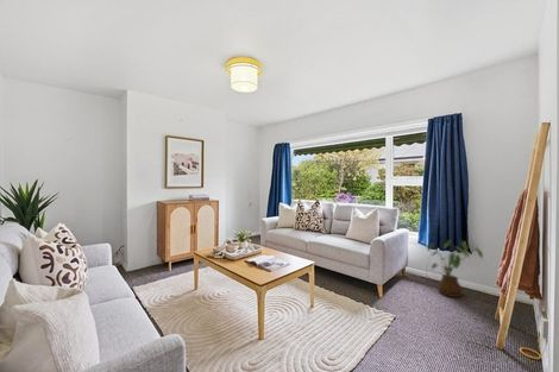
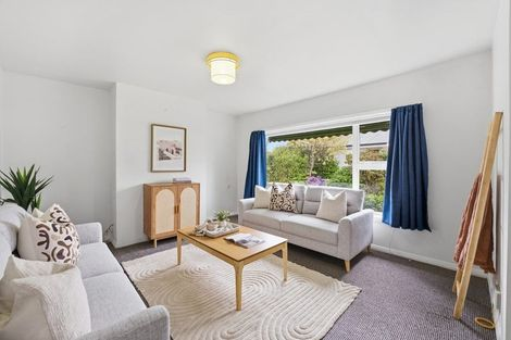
- house plant [427,239,484,298]
